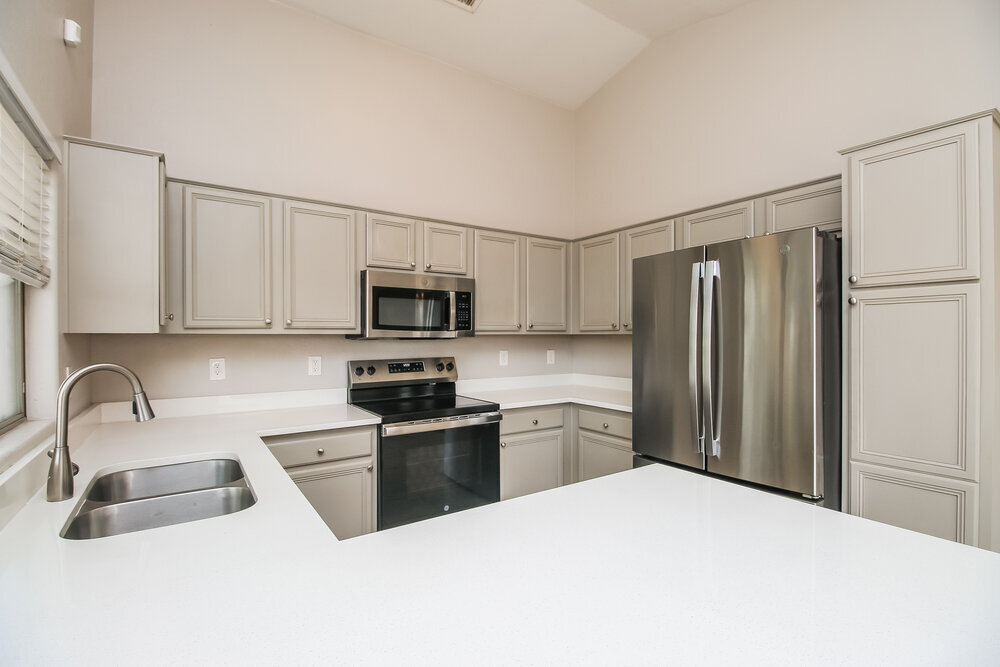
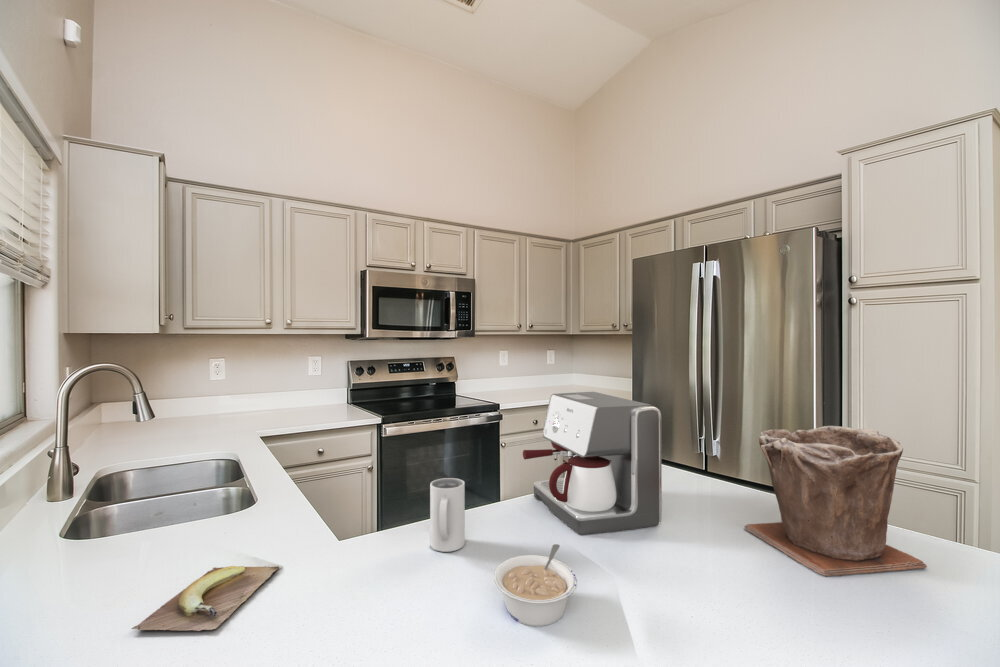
+ coffee maker [522,391,663,536]
+ banana [131,565,280,632]
+ plant pot [744,425,928,578]
+ legume [493,543,578,628]
+ mug [429,477,466,553]
